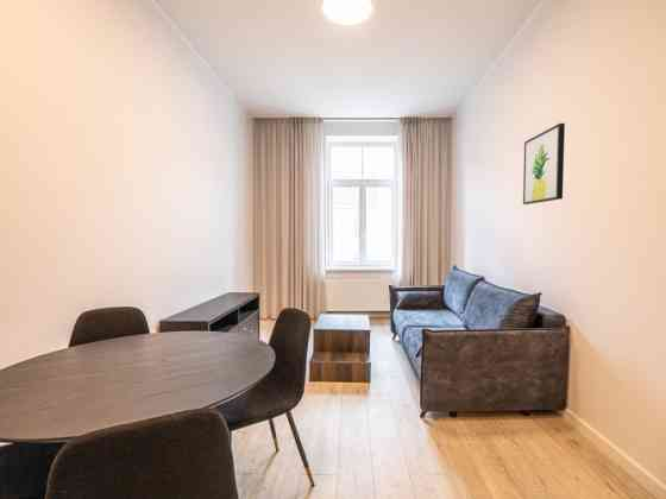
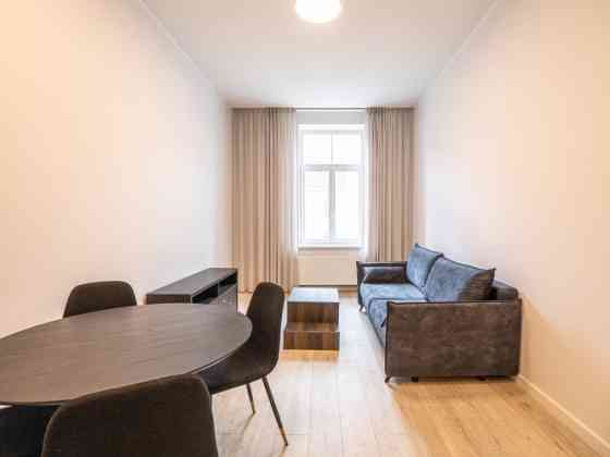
- wall art [522,122,566,206]
